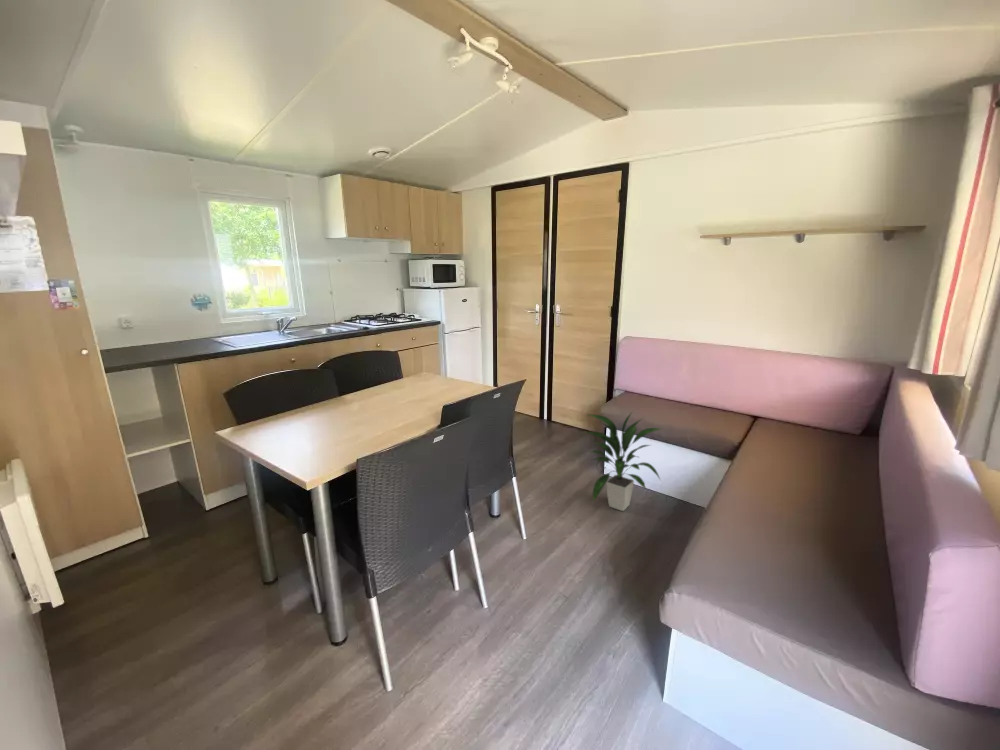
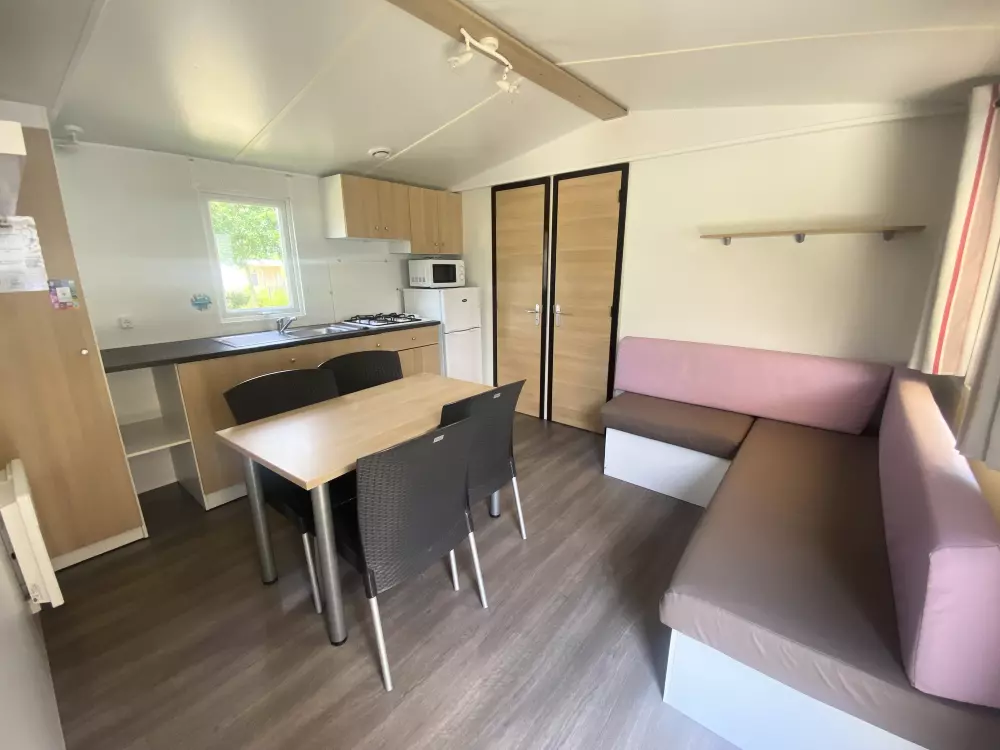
- indoor plant [582,410,664,512]
